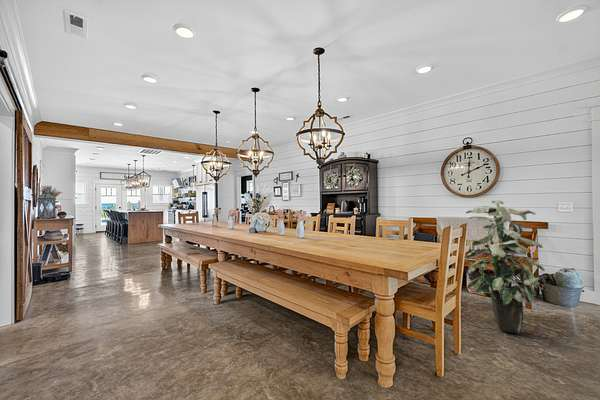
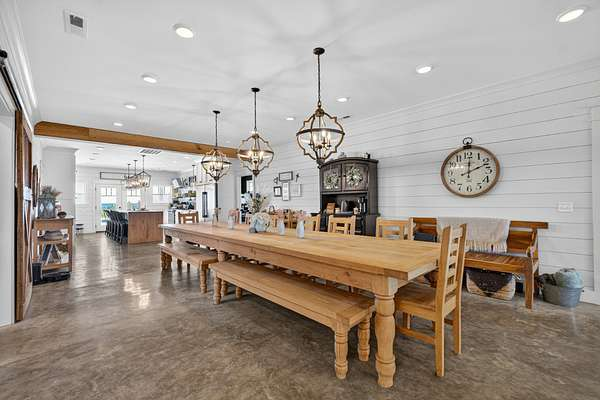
- indoor plant [464,199,546,334]
